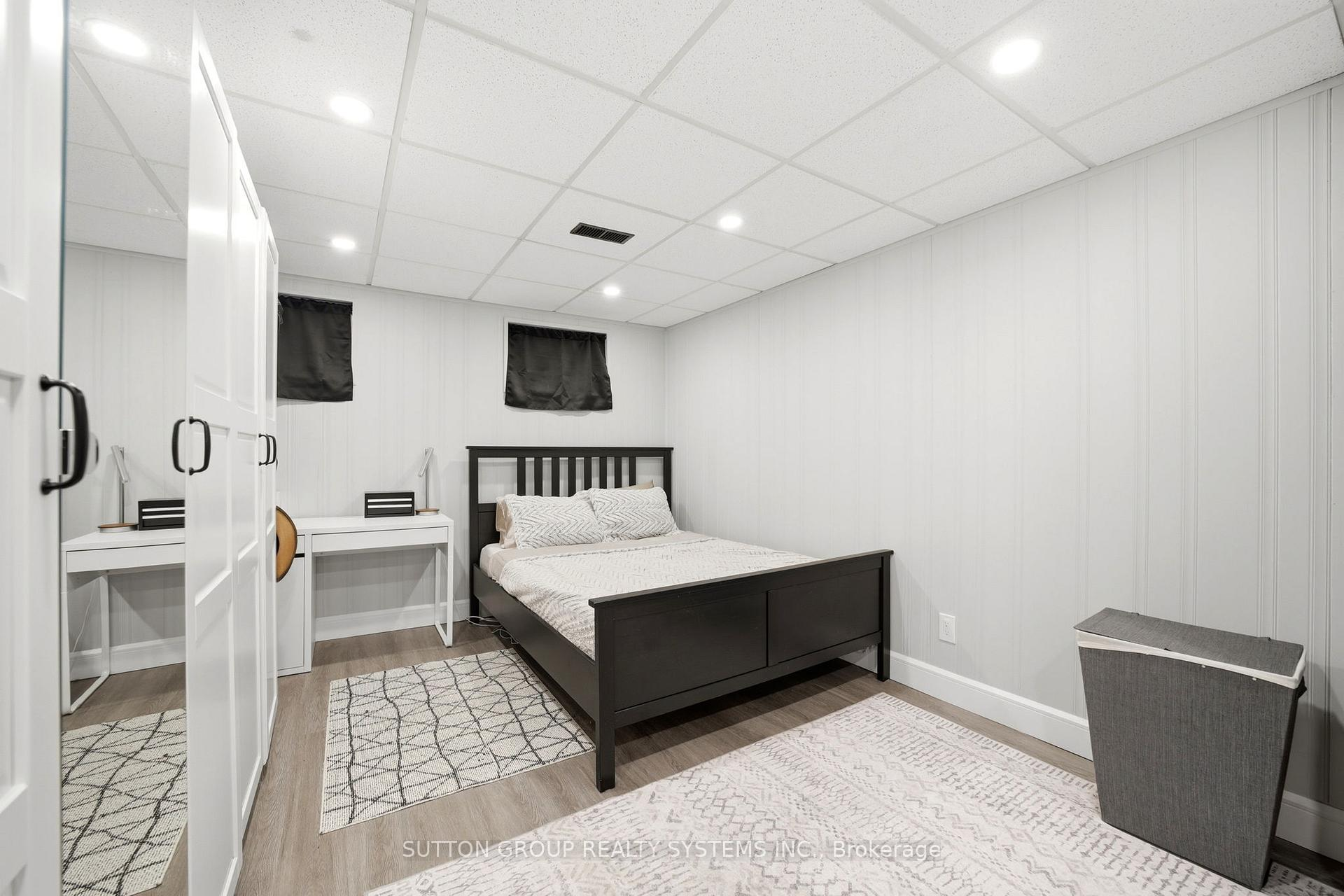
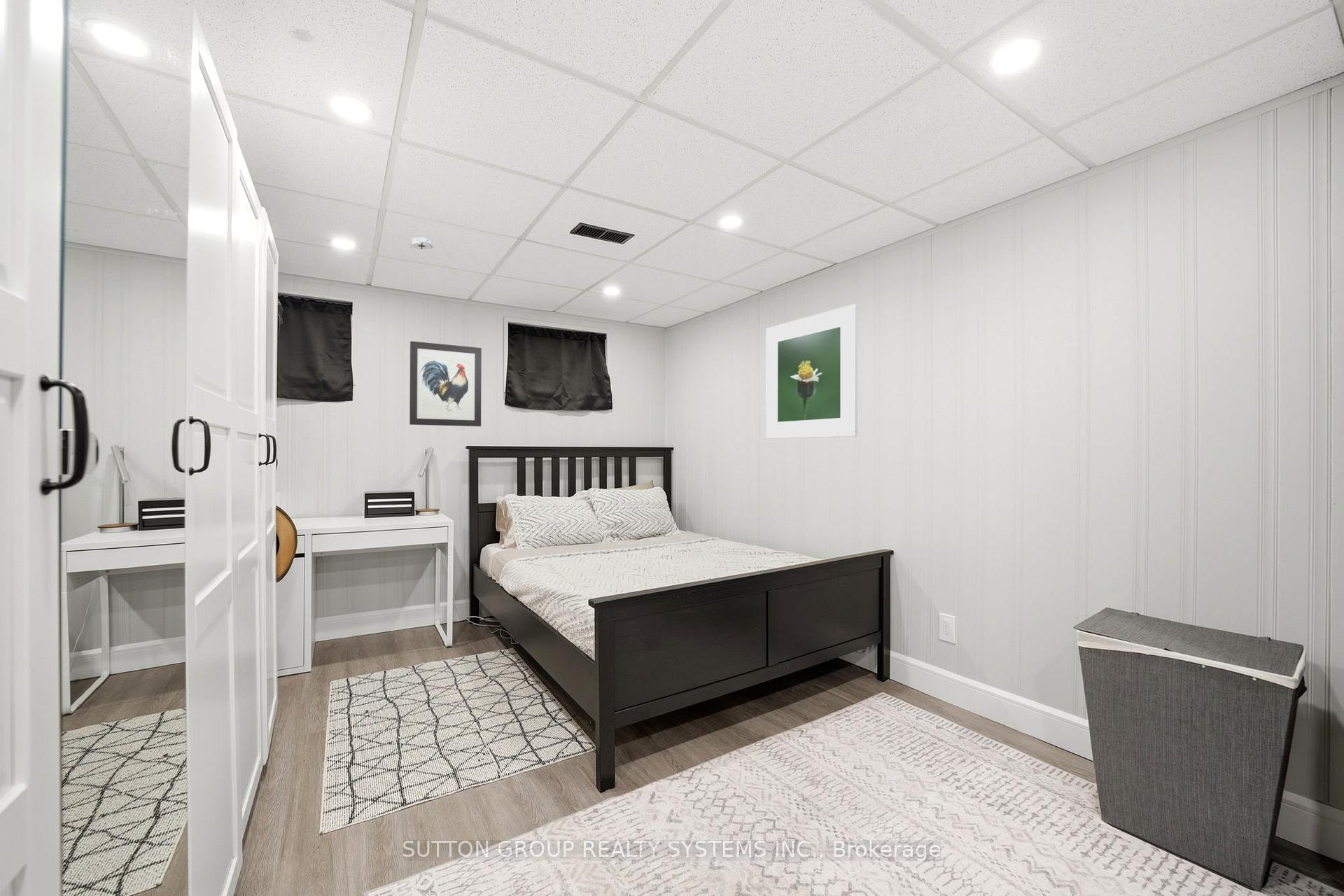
+ smoke detector [409,237,434,250]
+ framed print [765,303,858,440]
+ wall art [409,340,482,427]
